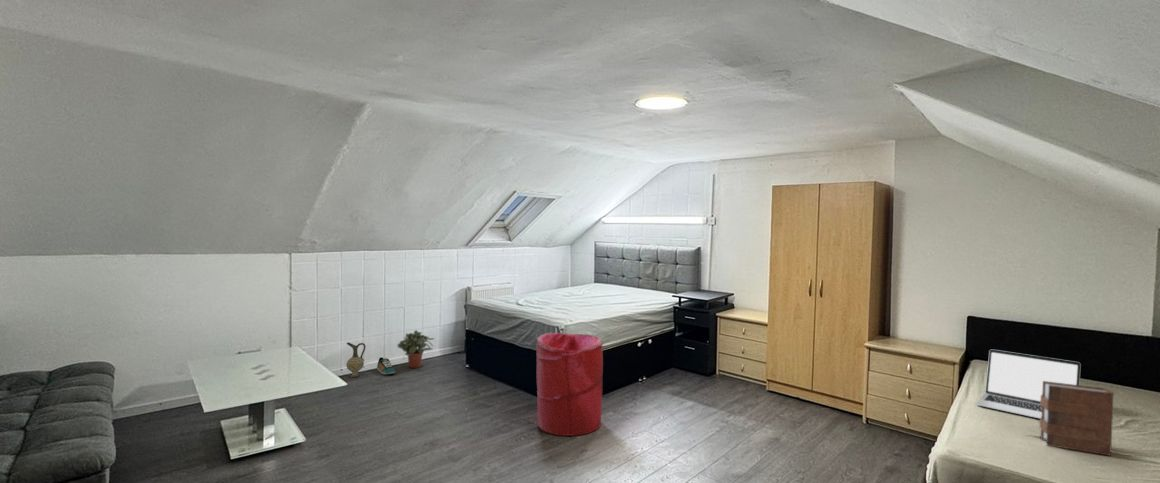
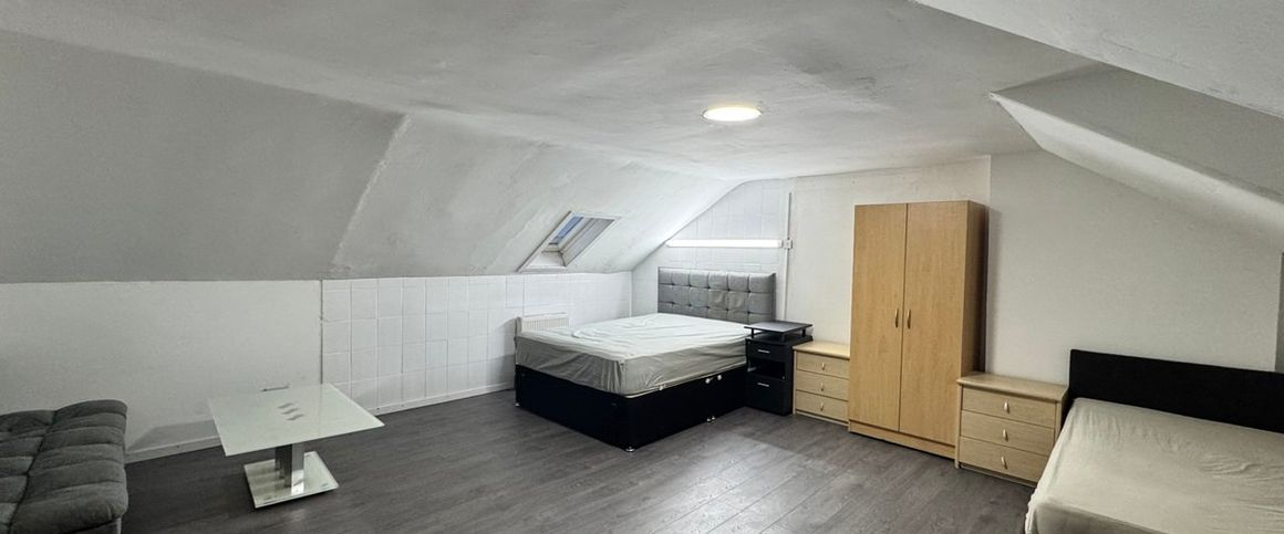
- ceramic jug [345,341,367,378]
- sneaker [376,356,396,375]
- potted plant [397,329,435,369]
- laptop [975,349,1082,420]
- laundry hamper [535,332,604,437]
- book [1039,381,1115,457]
